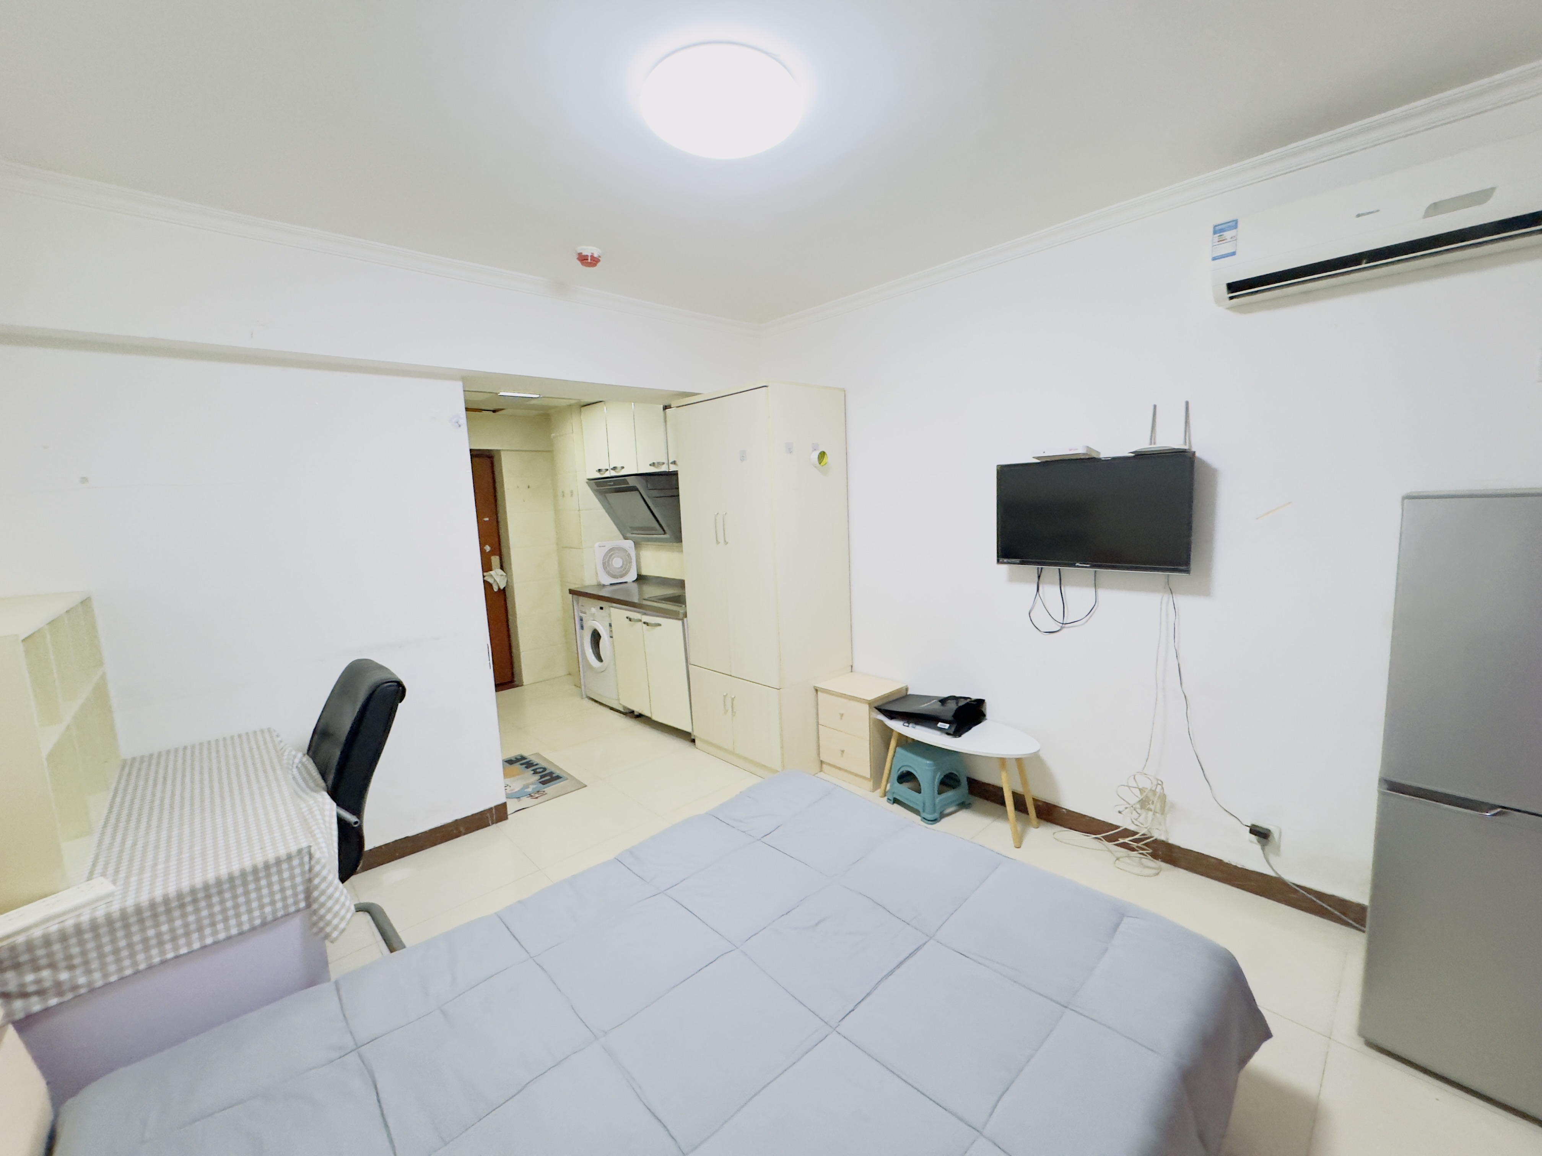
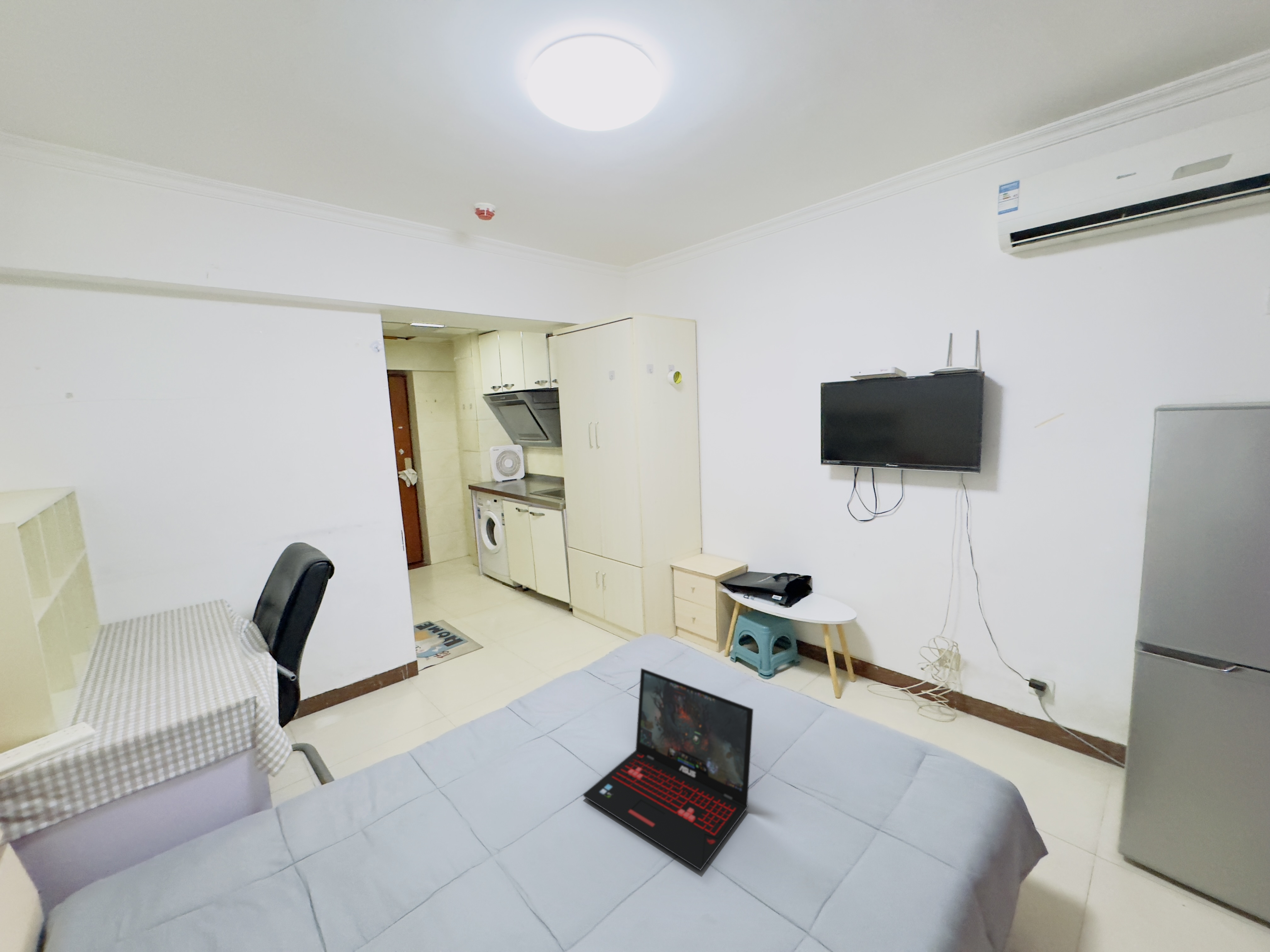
+ laptop [583,668,754,871]
